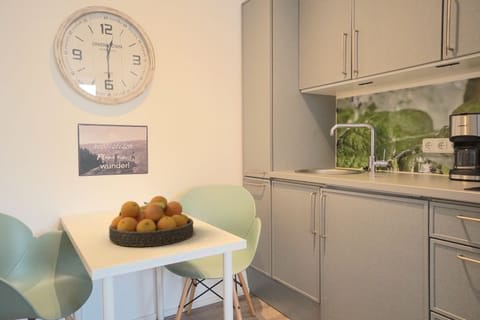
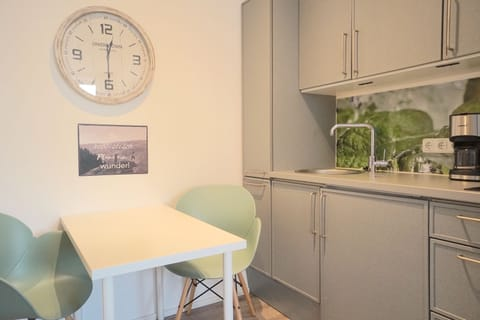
- fruit bowl [108,195,194,247]
